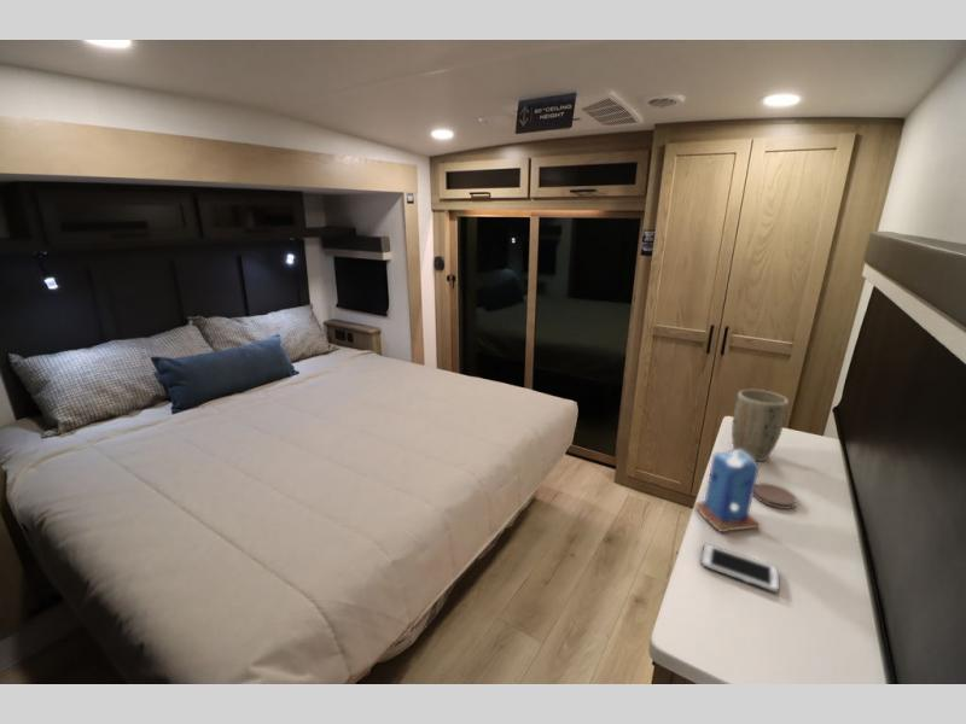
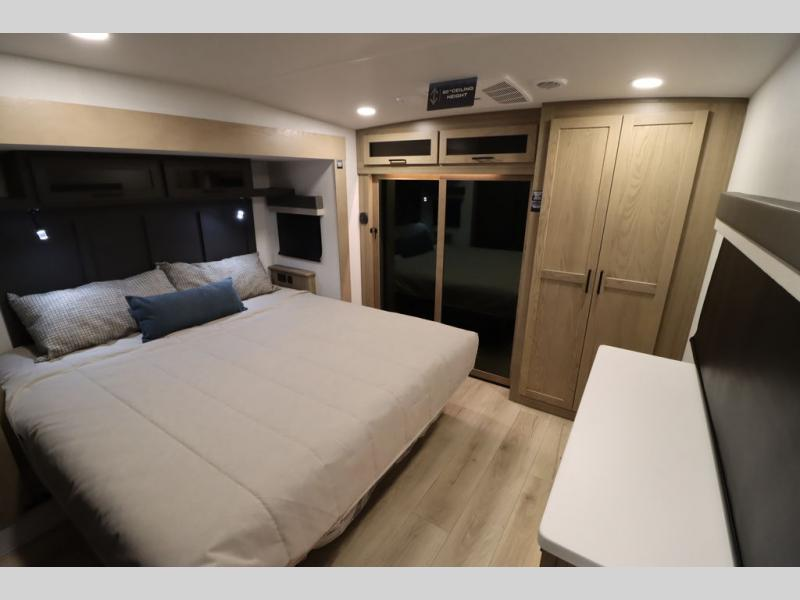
- cell phone [699,543,780,594]
- coaster [752,481,798,510]
- plant pot [731,389,790,462]
- candle [693,449,763,533]
